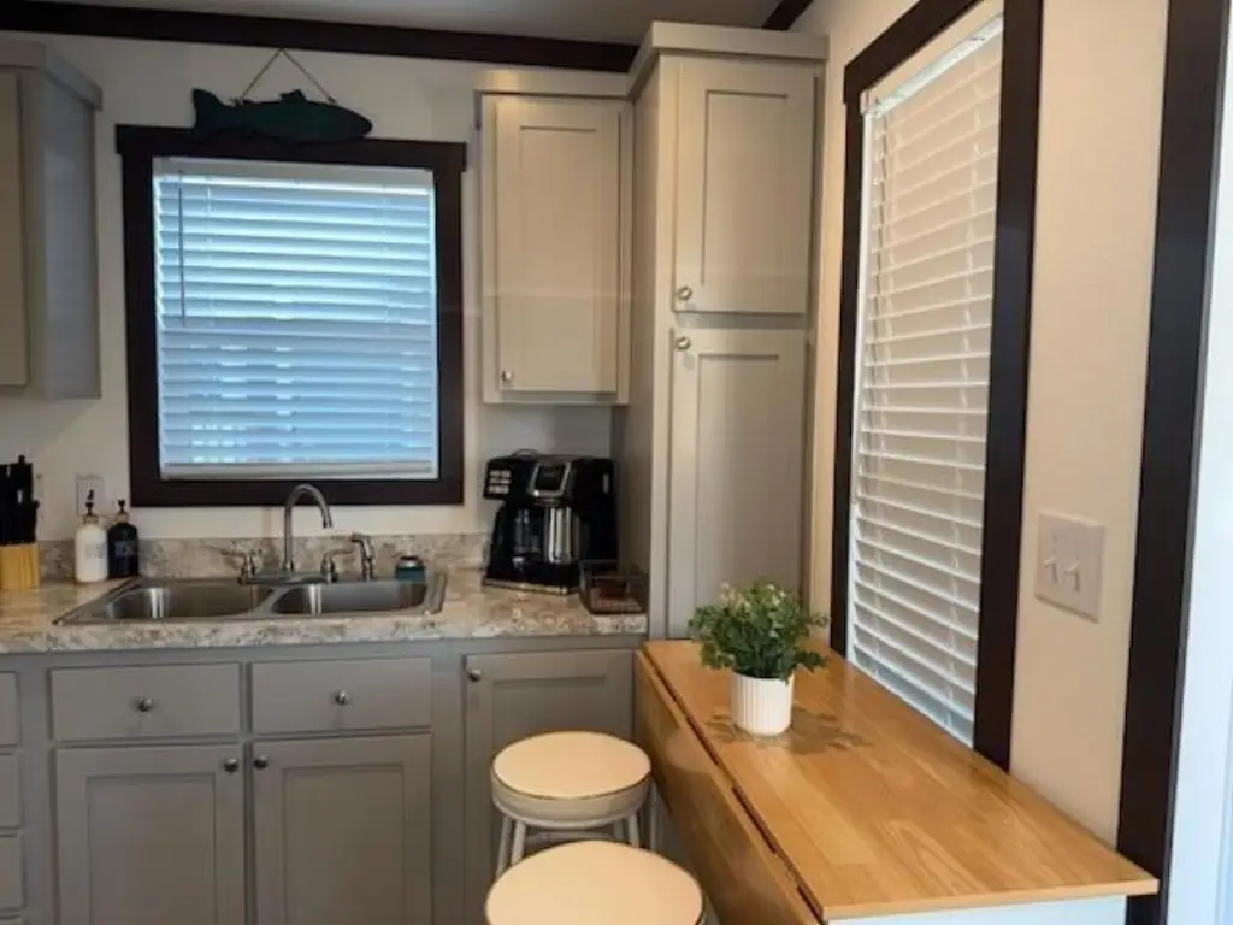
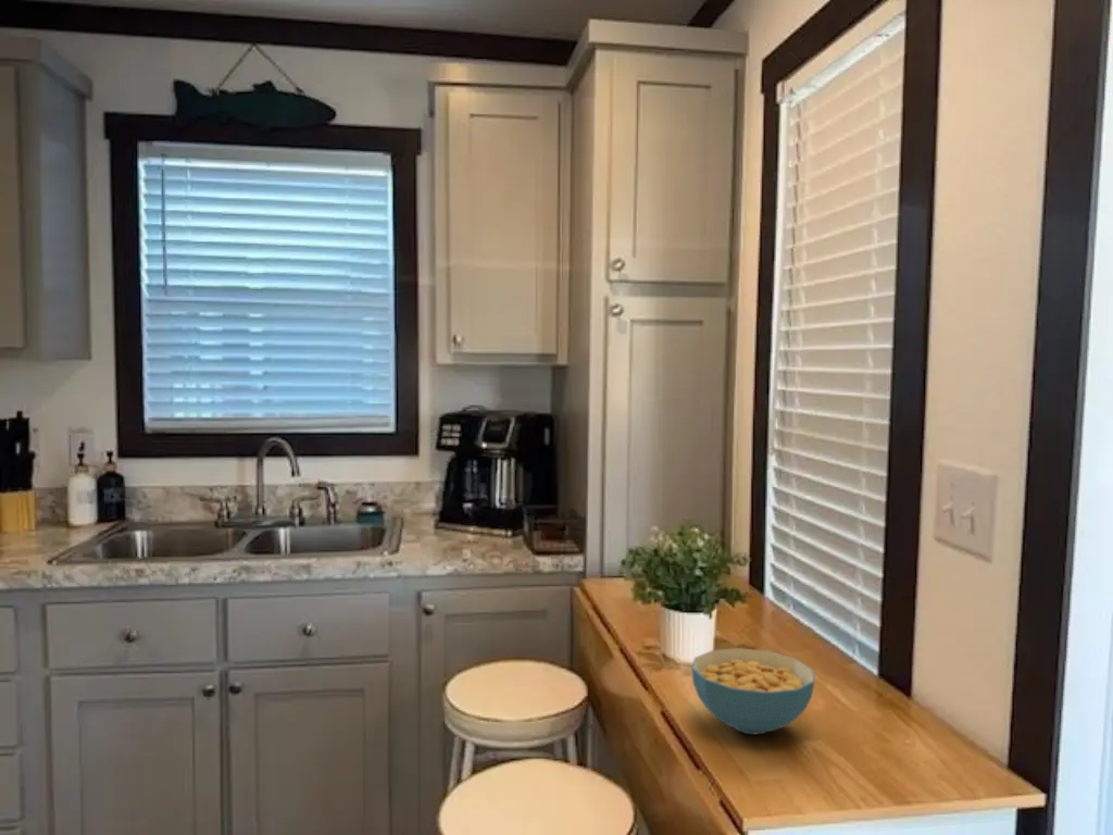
+ cereal bowl [690,647,815,736]
